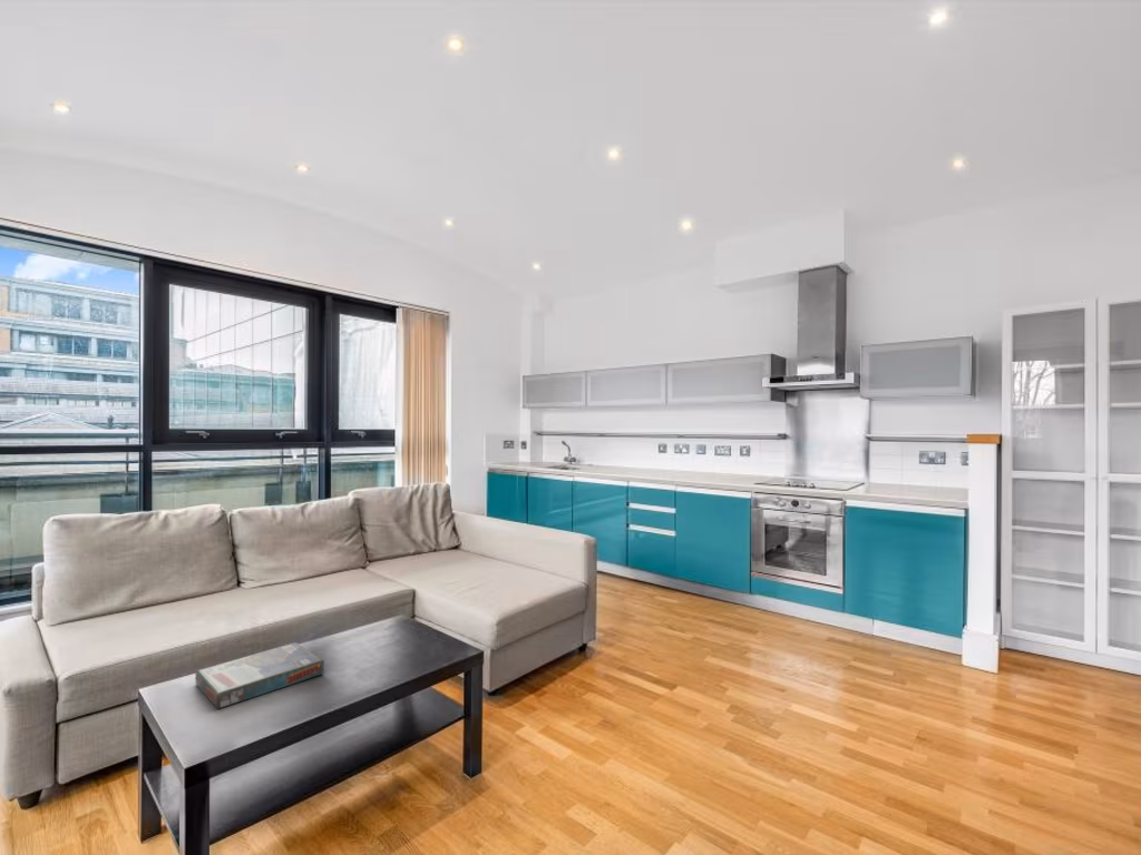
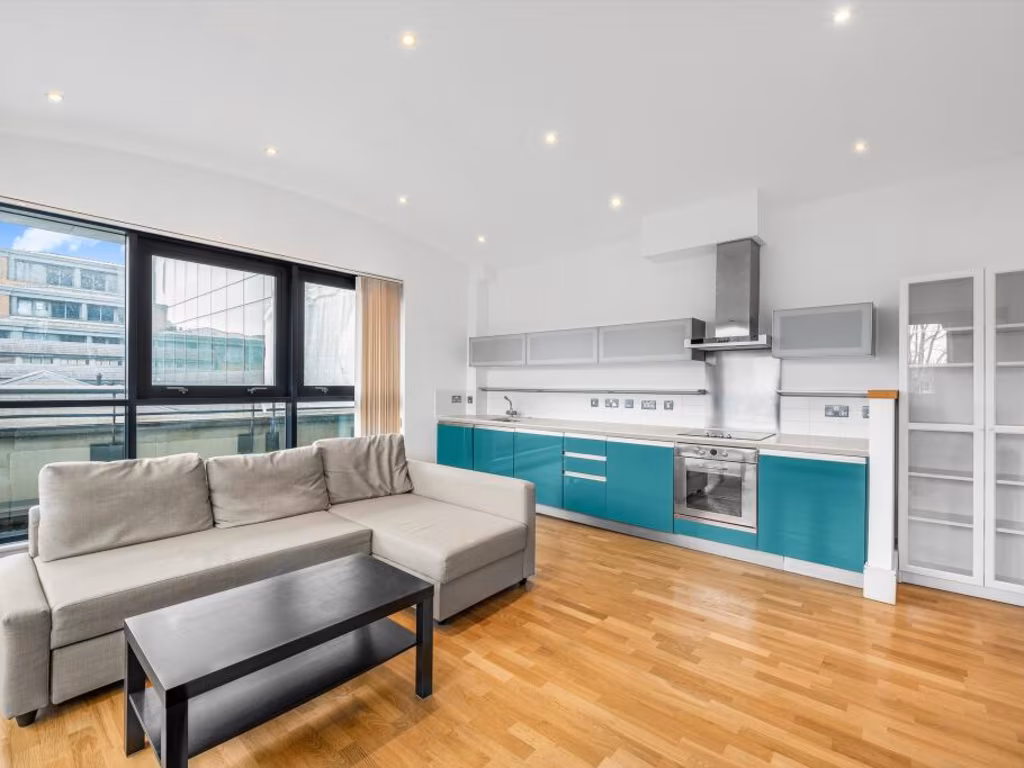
- board game [195,641,325,710]
